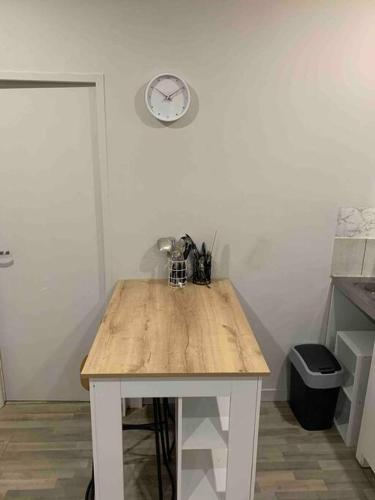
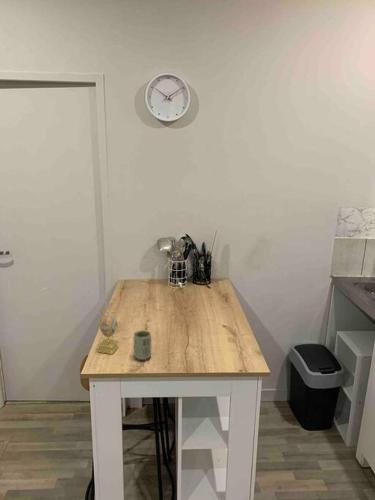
+ decorative egg [97,307,120,355]
+ cup [133,329,152,361]
